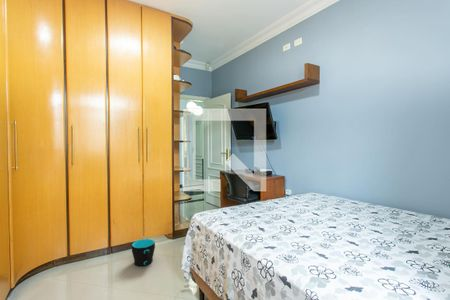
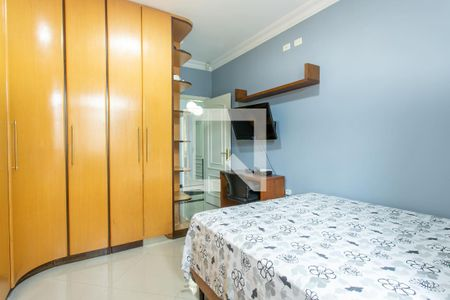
- cup sleeve [131,238,156,267]
